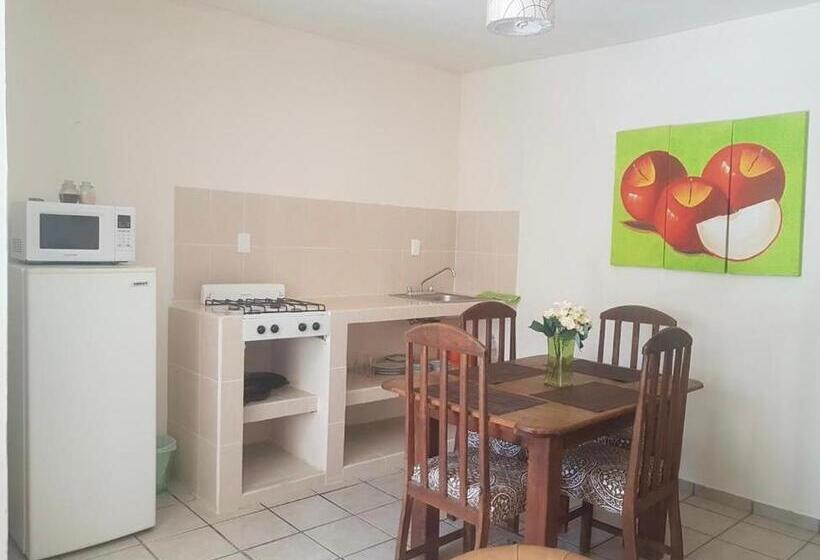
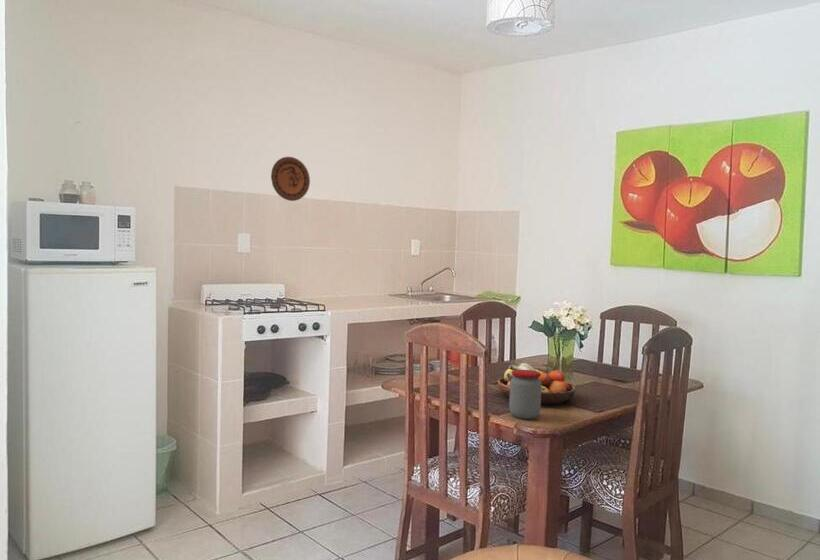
+ jar [508,370,542,420]
+ fruit bowl [497,362,576,405]
+ decorative plate [270,156,311,202]
